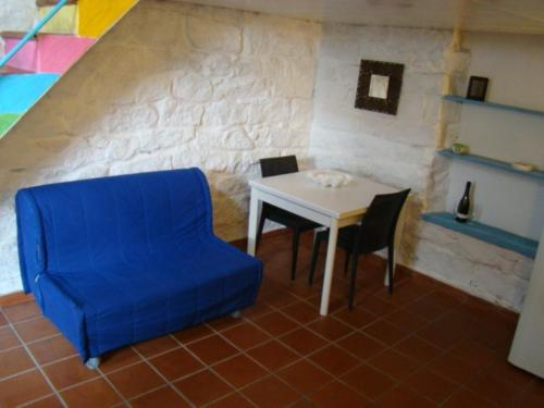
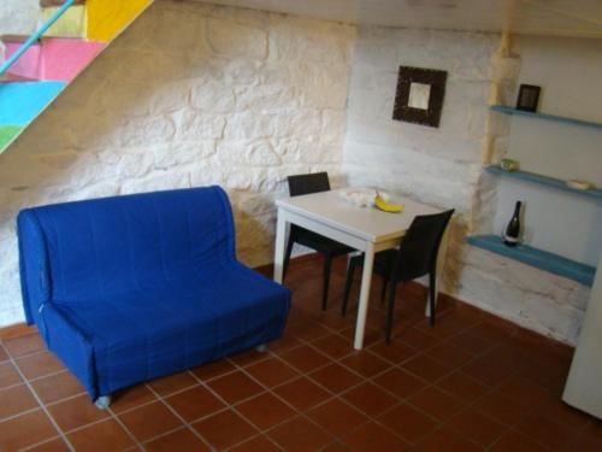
+ fruit [373,189,406,212]
